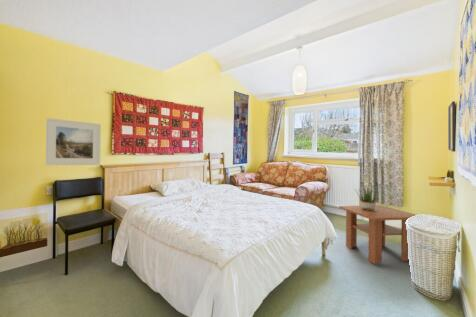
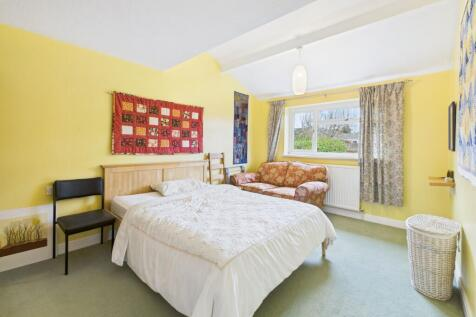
- coffee table [338,204,417,265]
- potted plant [355,185,381,210]
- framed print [45,117,102,166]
